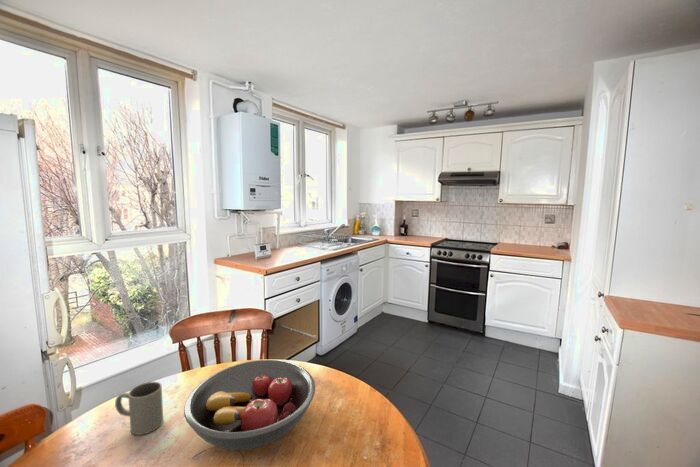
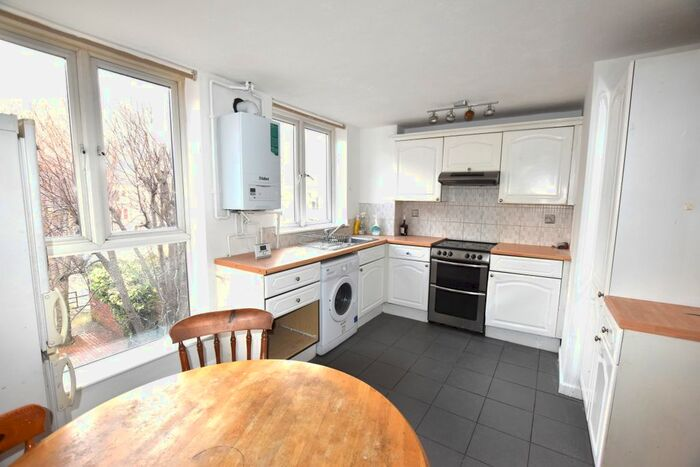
- fruit bowl [183,359,316,451]
- mug [114,381,164,436]
